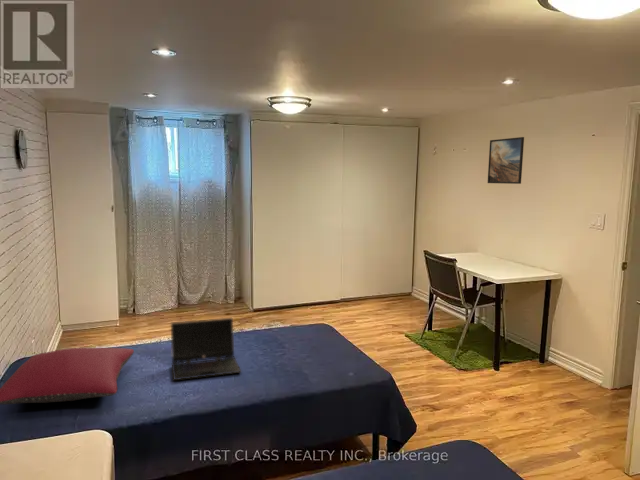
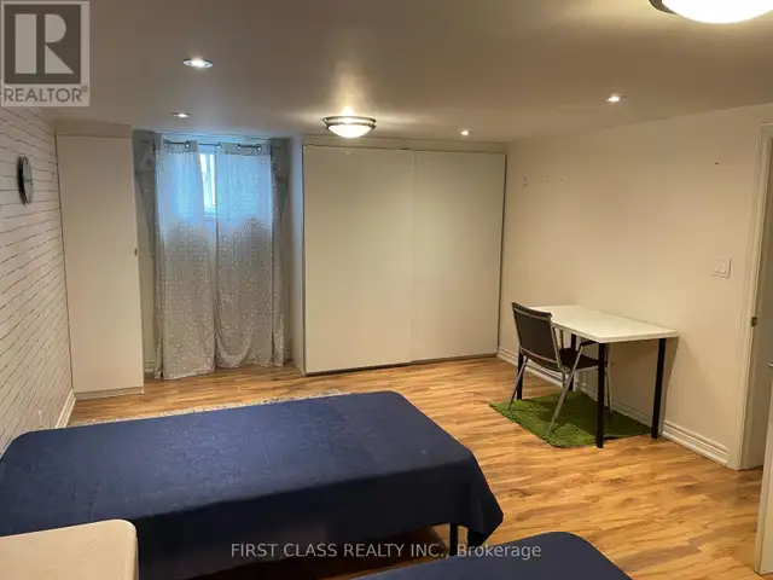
- pillow [0,347,135,405]
- laptop computer [170,317,242,381]
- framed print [487,136,525,185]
